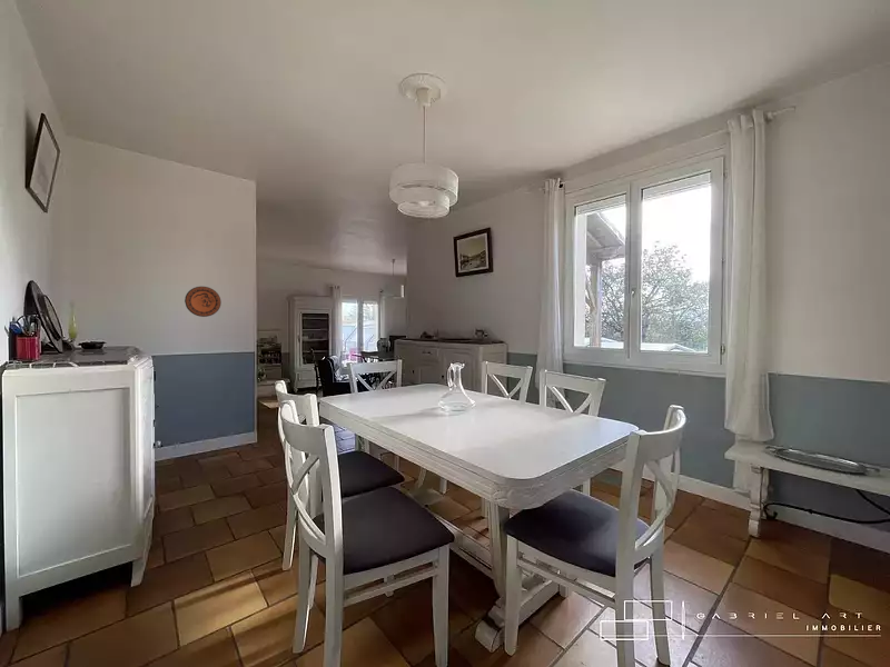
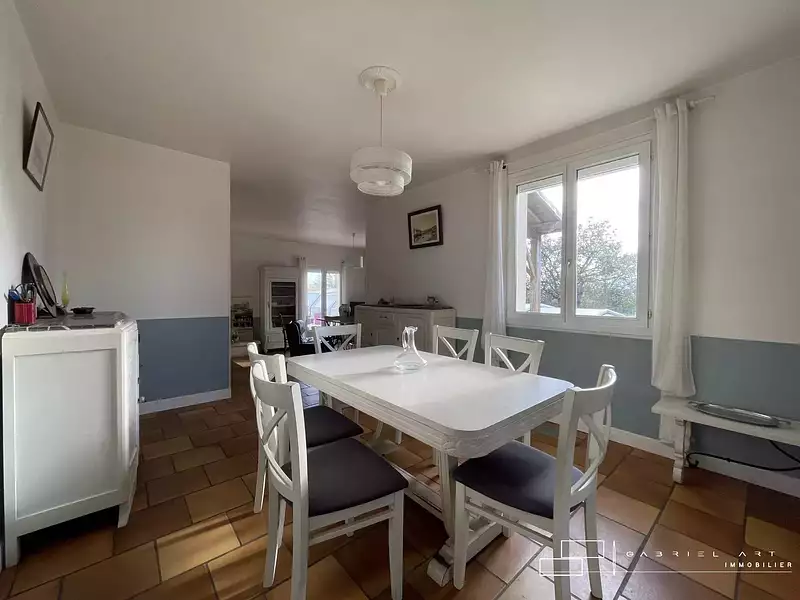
- decorative plate [184,286,222,318]
